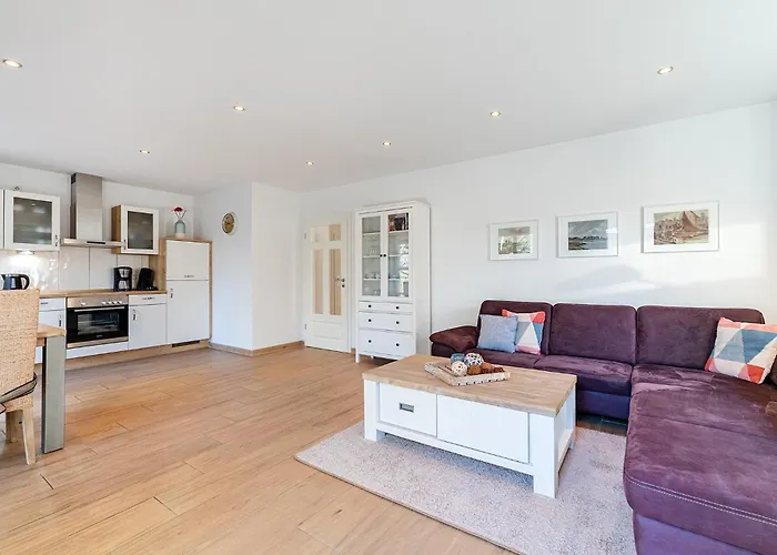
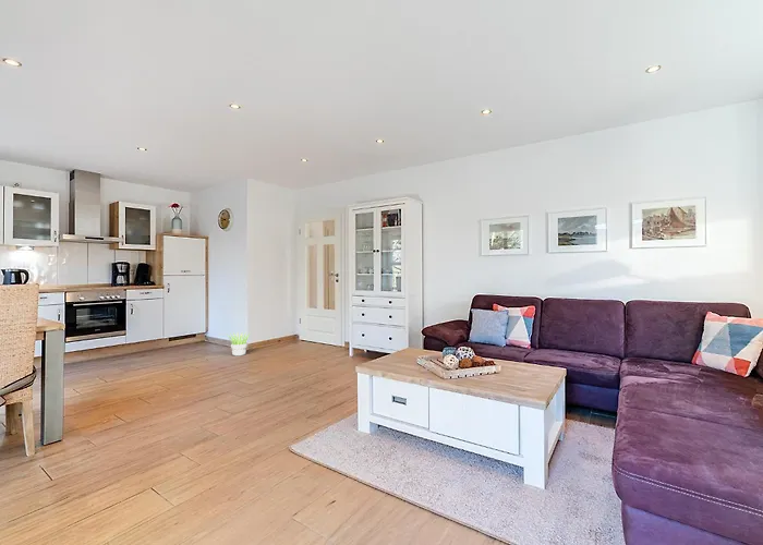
+ potted plant [225,330,251,356]
